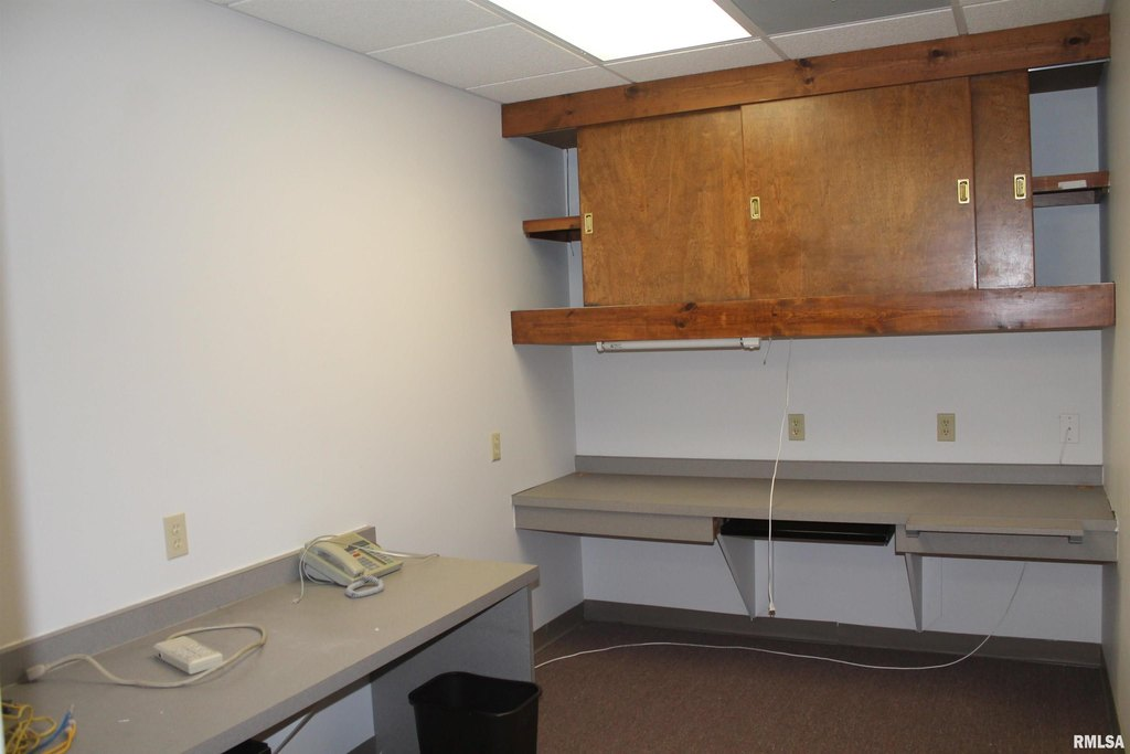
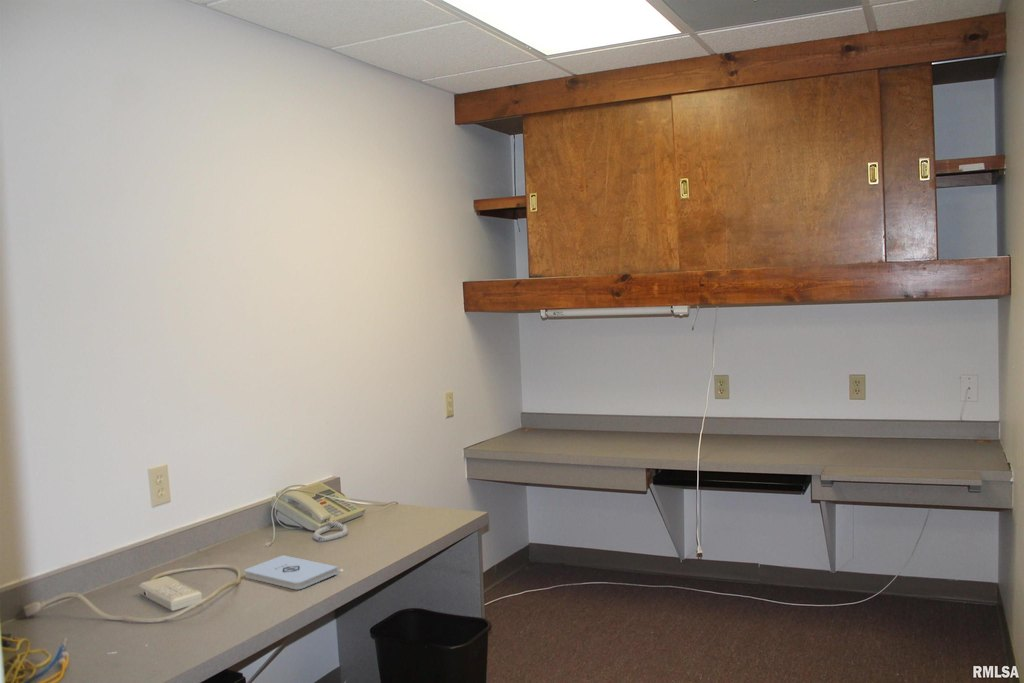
+ notepad [244,554,339,590]
